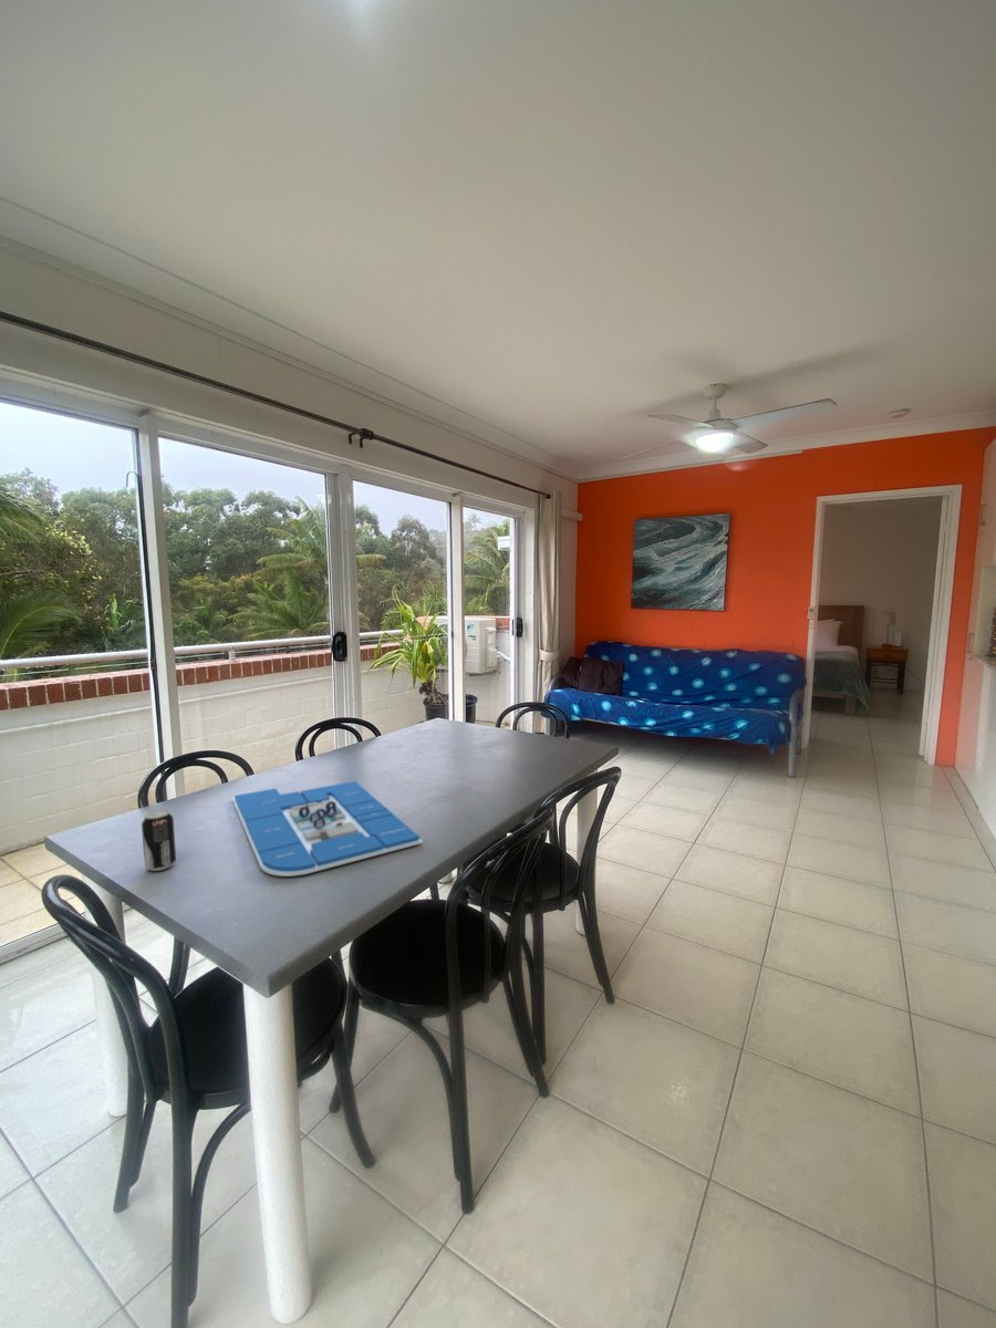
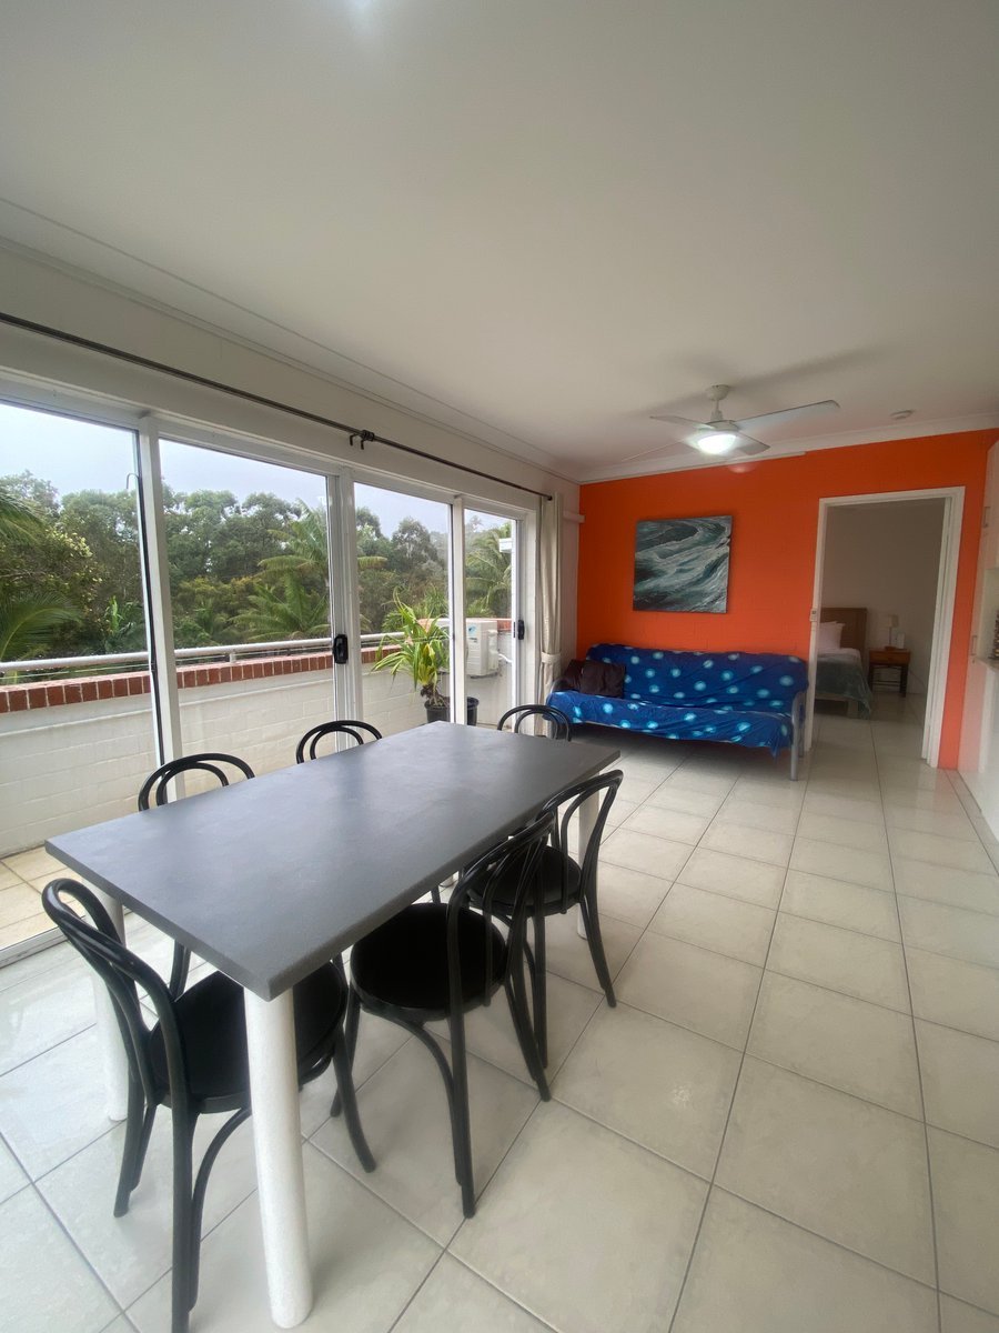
- beverage can [141,808,177,872]
- board game [231,780,424,878]
